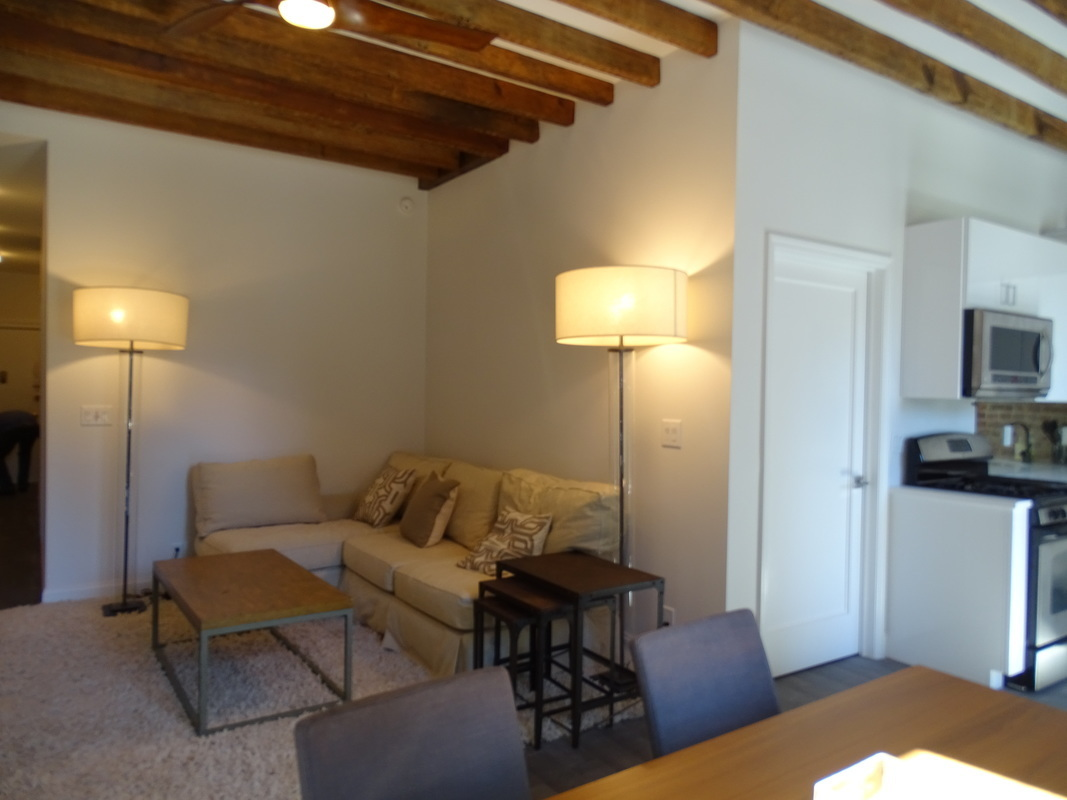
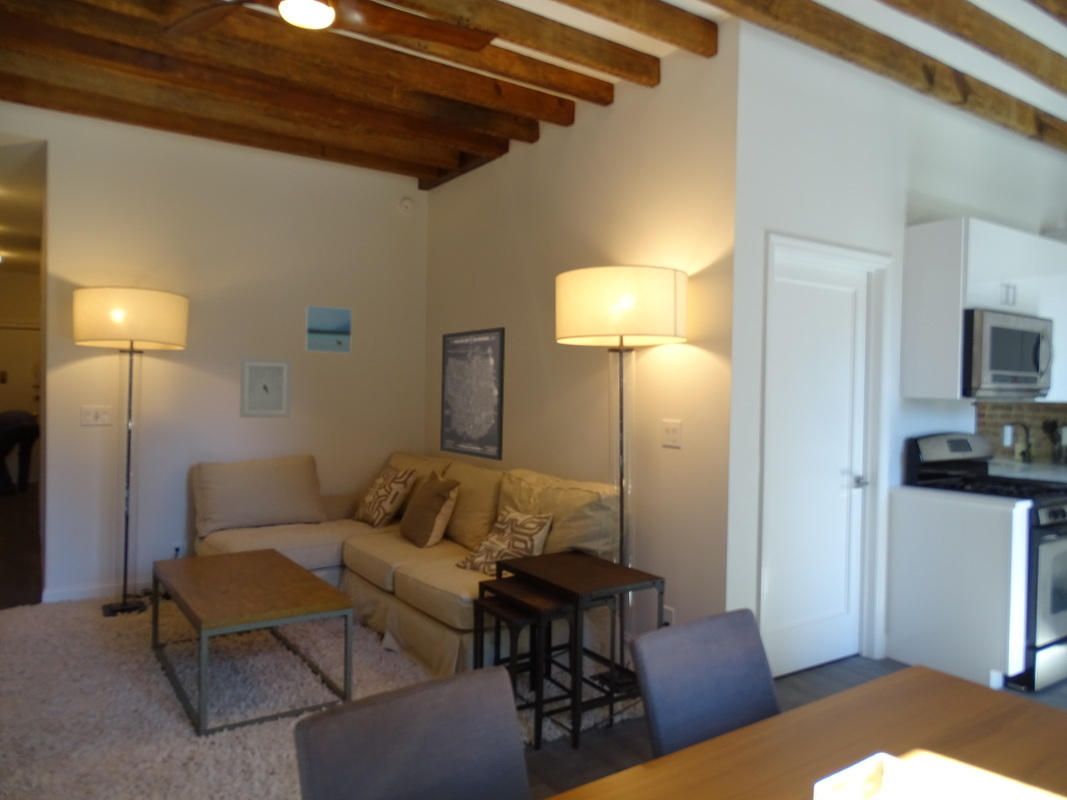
+ wall art [439,326,506,462]
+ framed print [304,304,353,355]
+ wall art [239,357,292,419]
